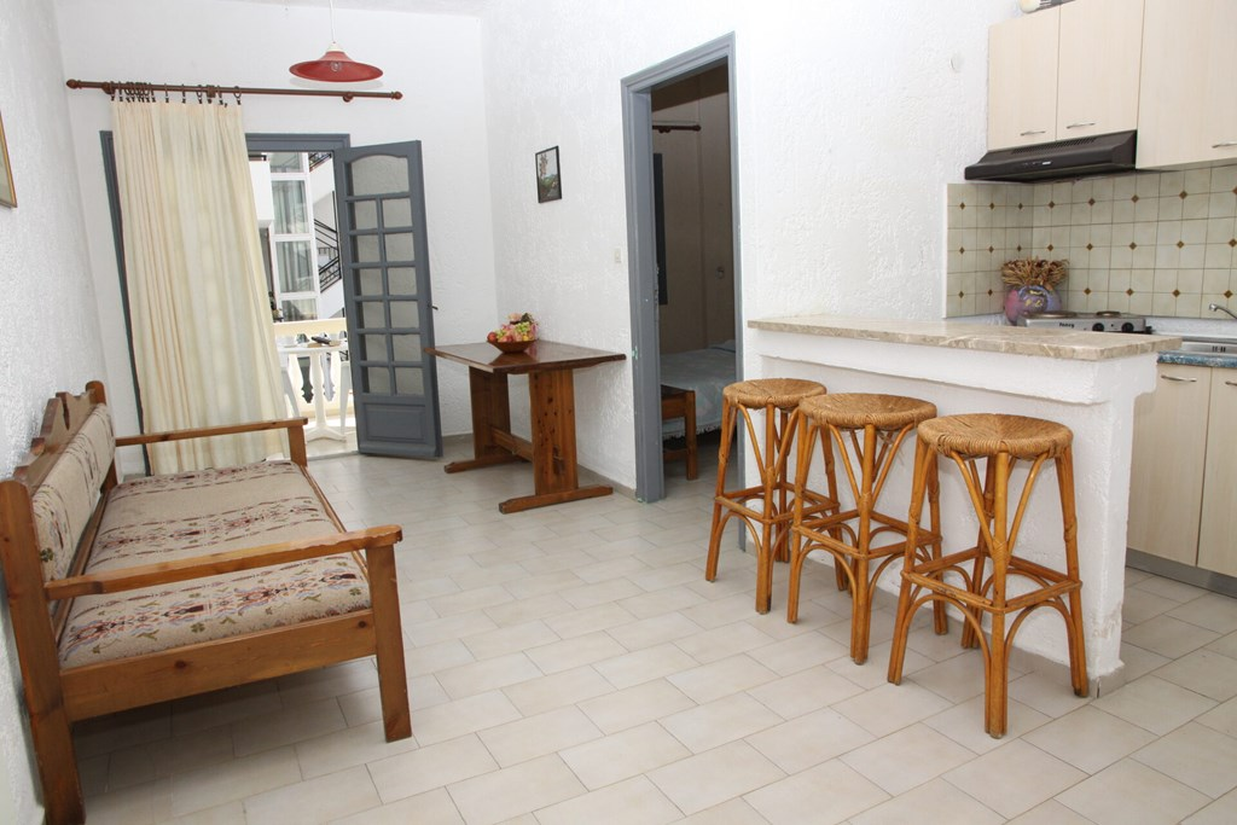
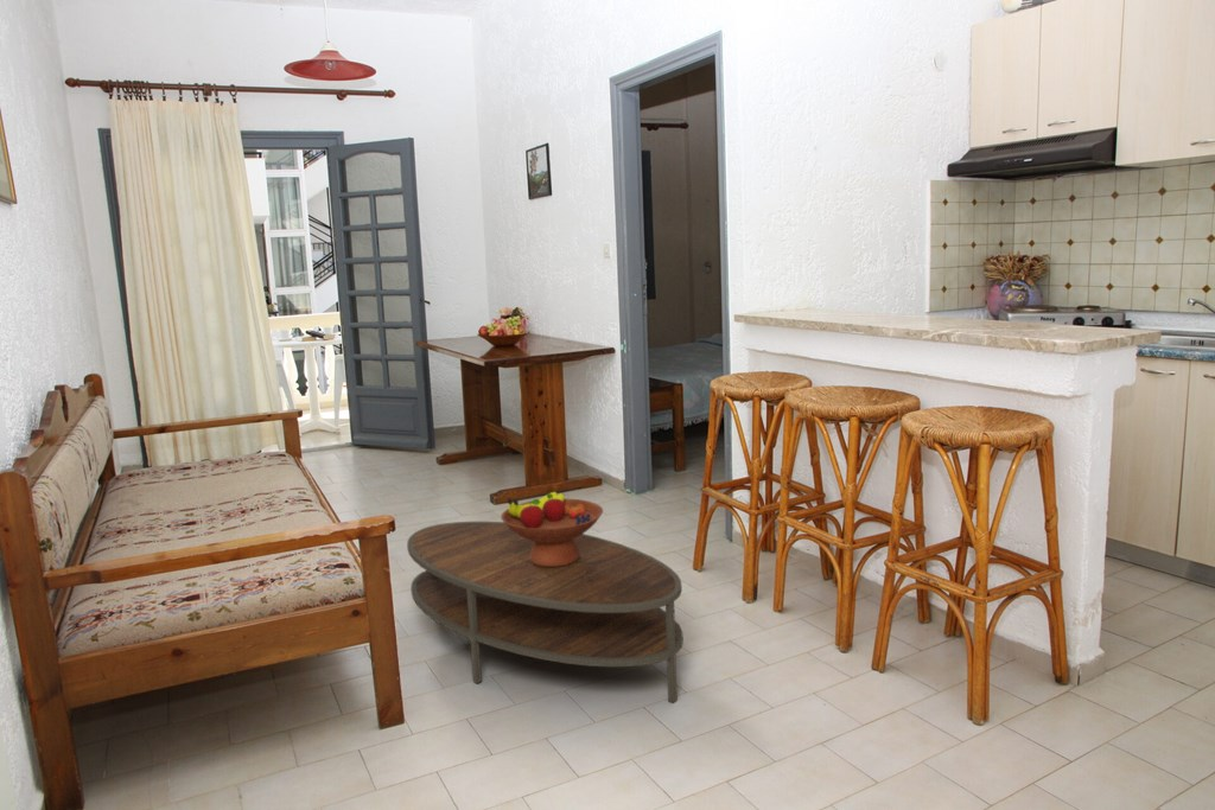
+ coffee table [406,521,685,703]
+ fruit bowl [500,491,604,567]
